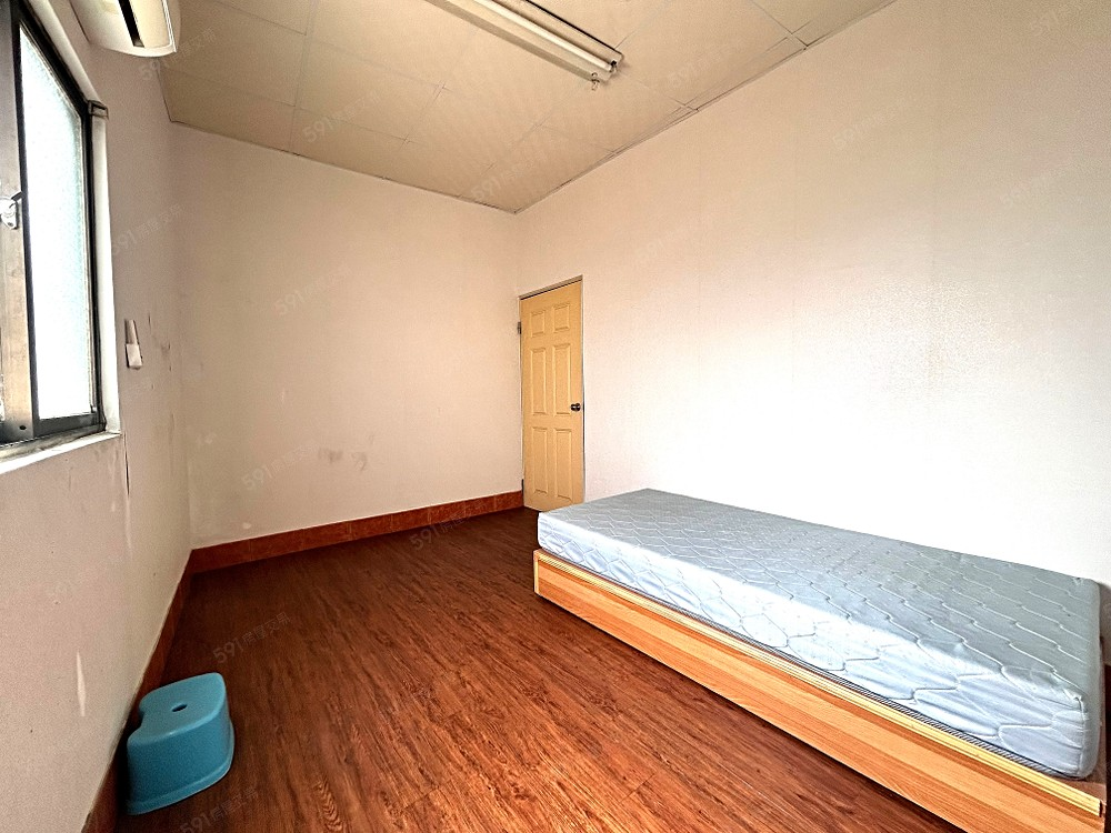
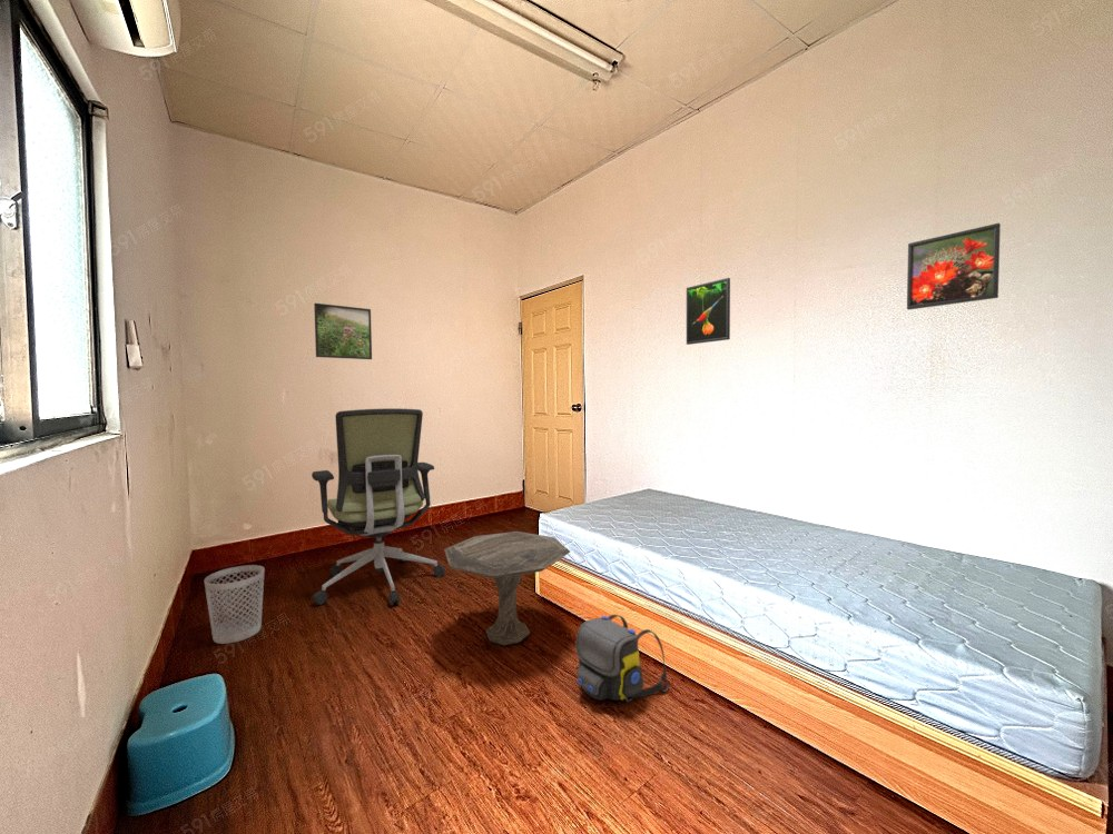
+ office chair [311,407,446,606]
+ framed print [686,277,731,346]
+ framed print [906,222,1002,311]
+ shoulder bag [574,614,670,703]
+ wastebasket [204,564,266,645]
+ side table [443,530,571,646]
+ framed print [313,302,373,360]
